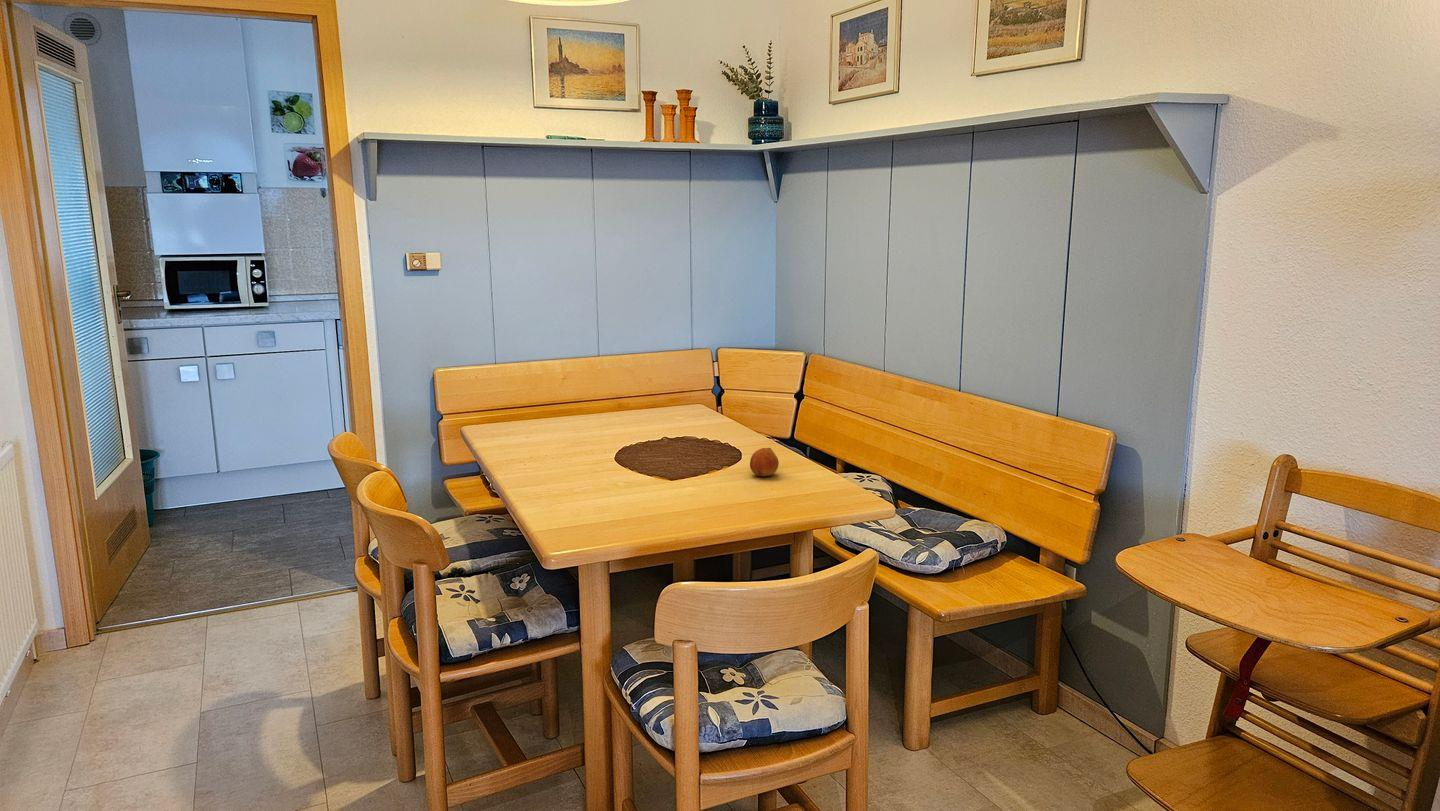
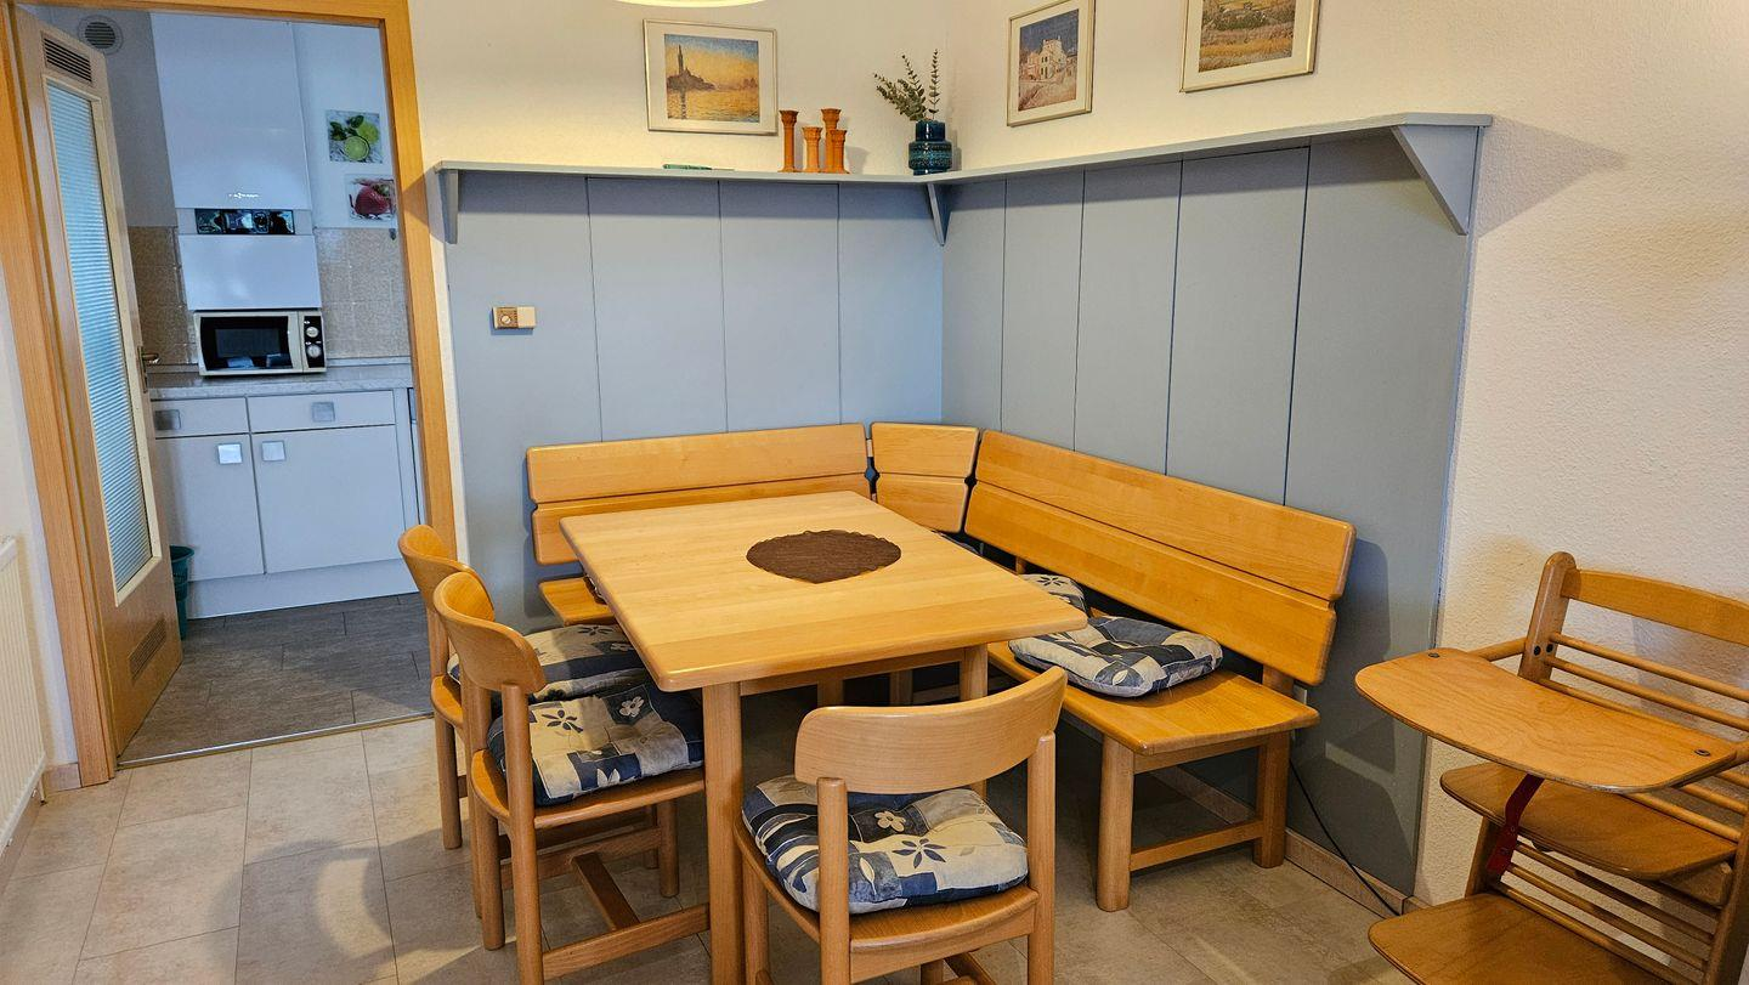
- fruit [749,447,780,477]
